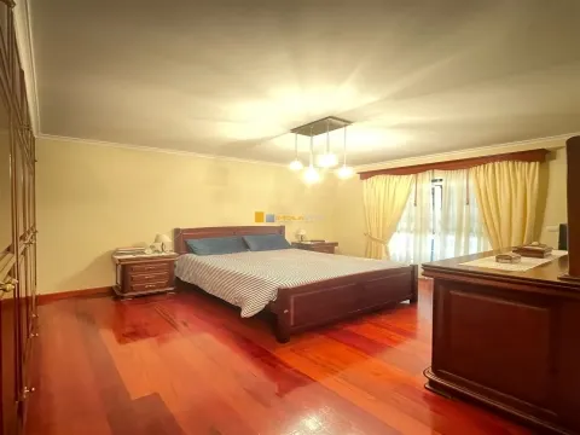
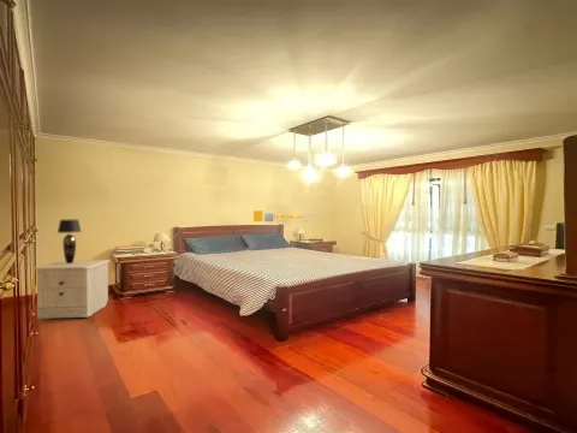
+ nightstand [34,259,111,320]
+ table lamp [56,219,83,263]
